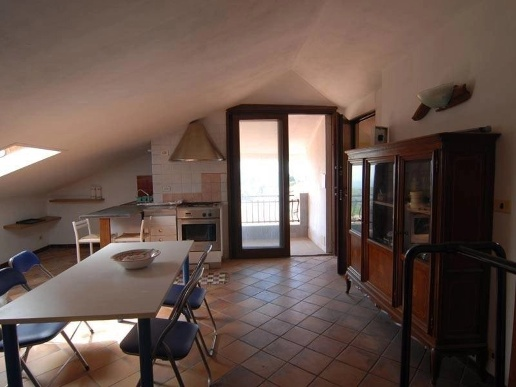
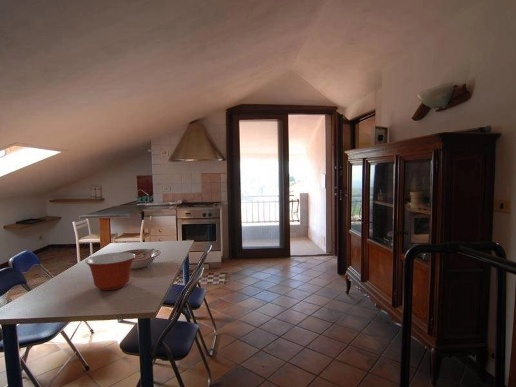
+ mixing bowl [84,251,137,291]
